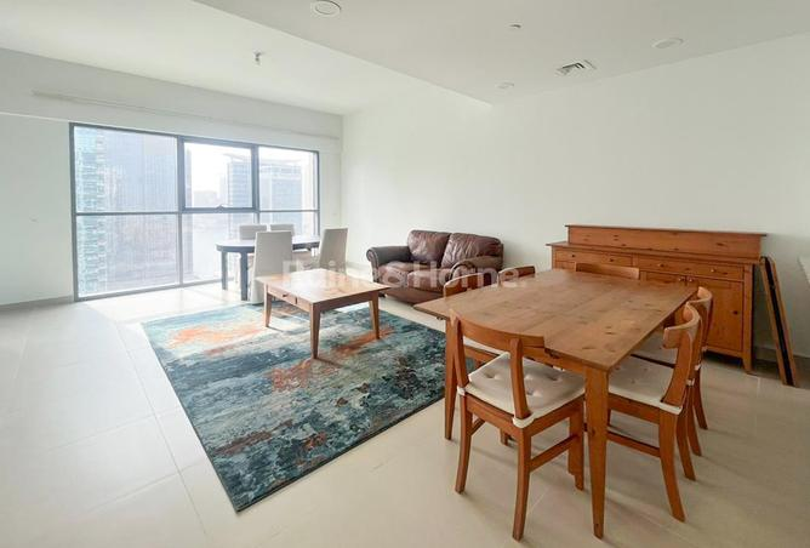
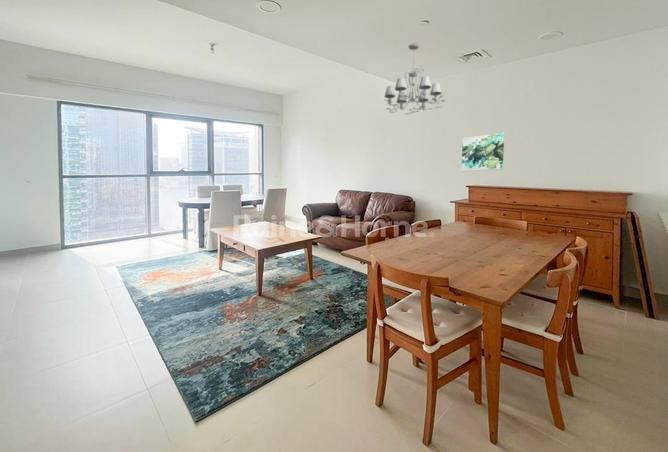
+ chandelier [383,43,446,116]
+ wall art [461,132,505,173]
